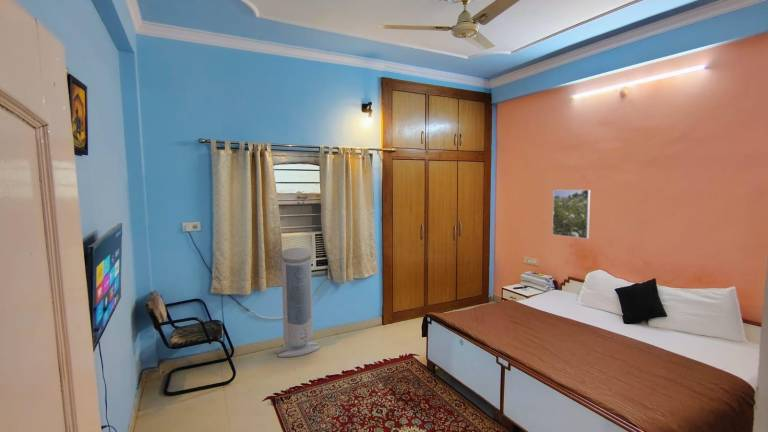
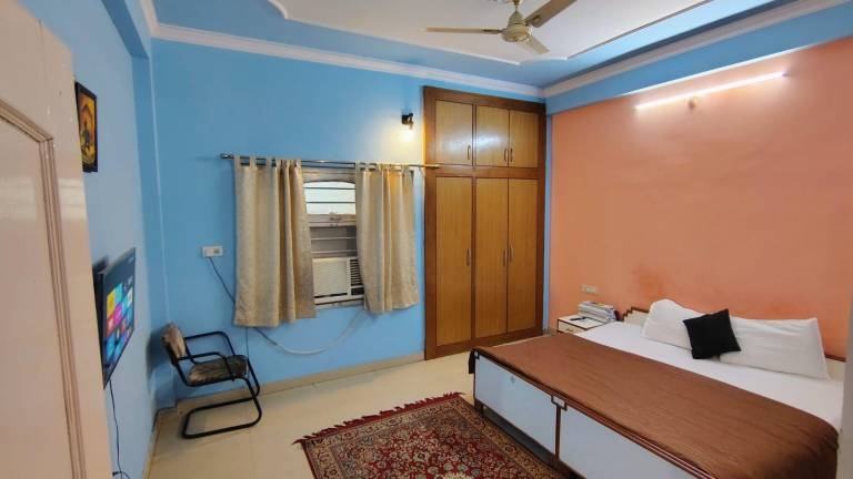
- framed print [551,189,591,240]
- air purifier [276,247,321,358]
